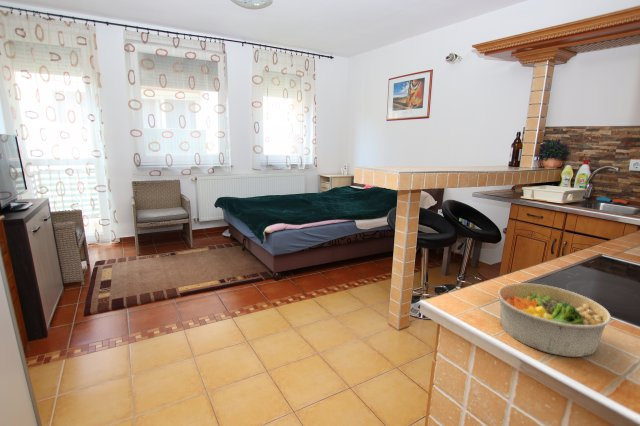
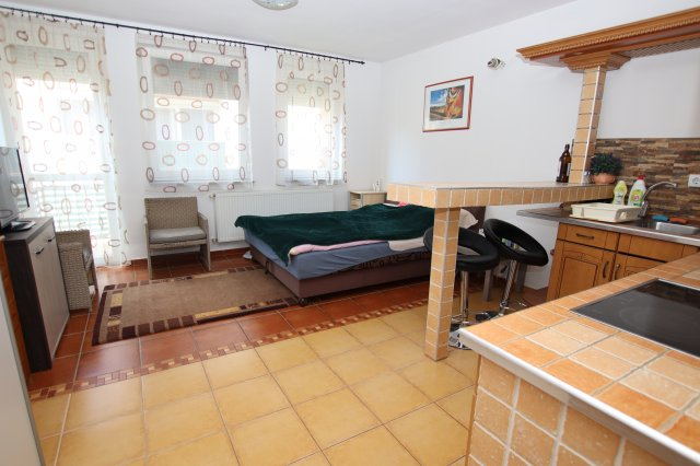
- bowl [497,282,612,358]
